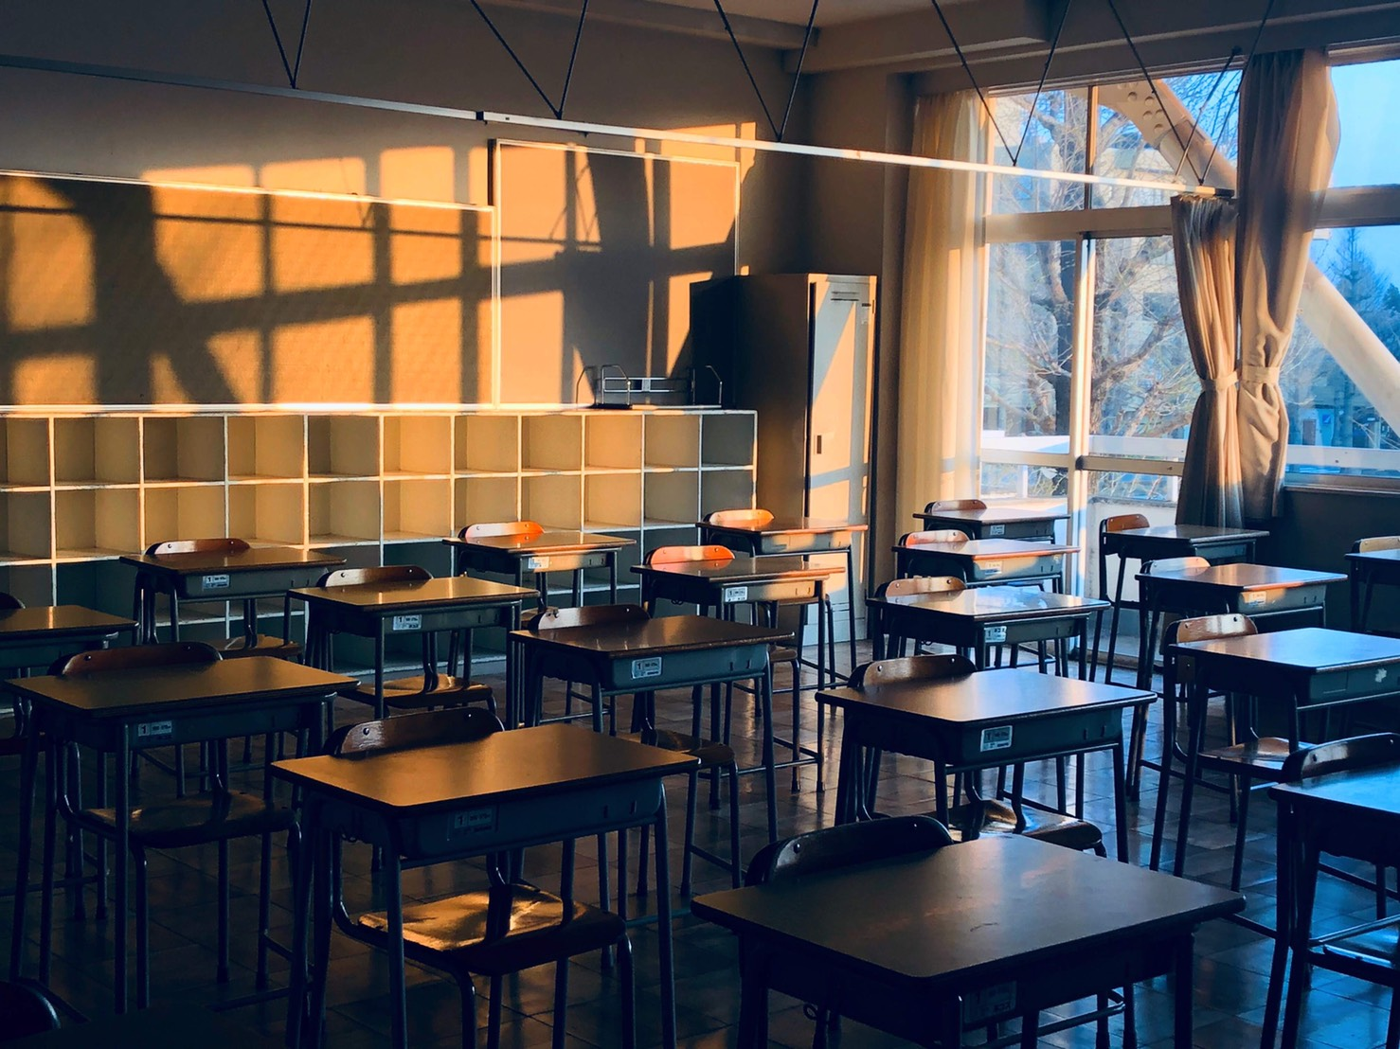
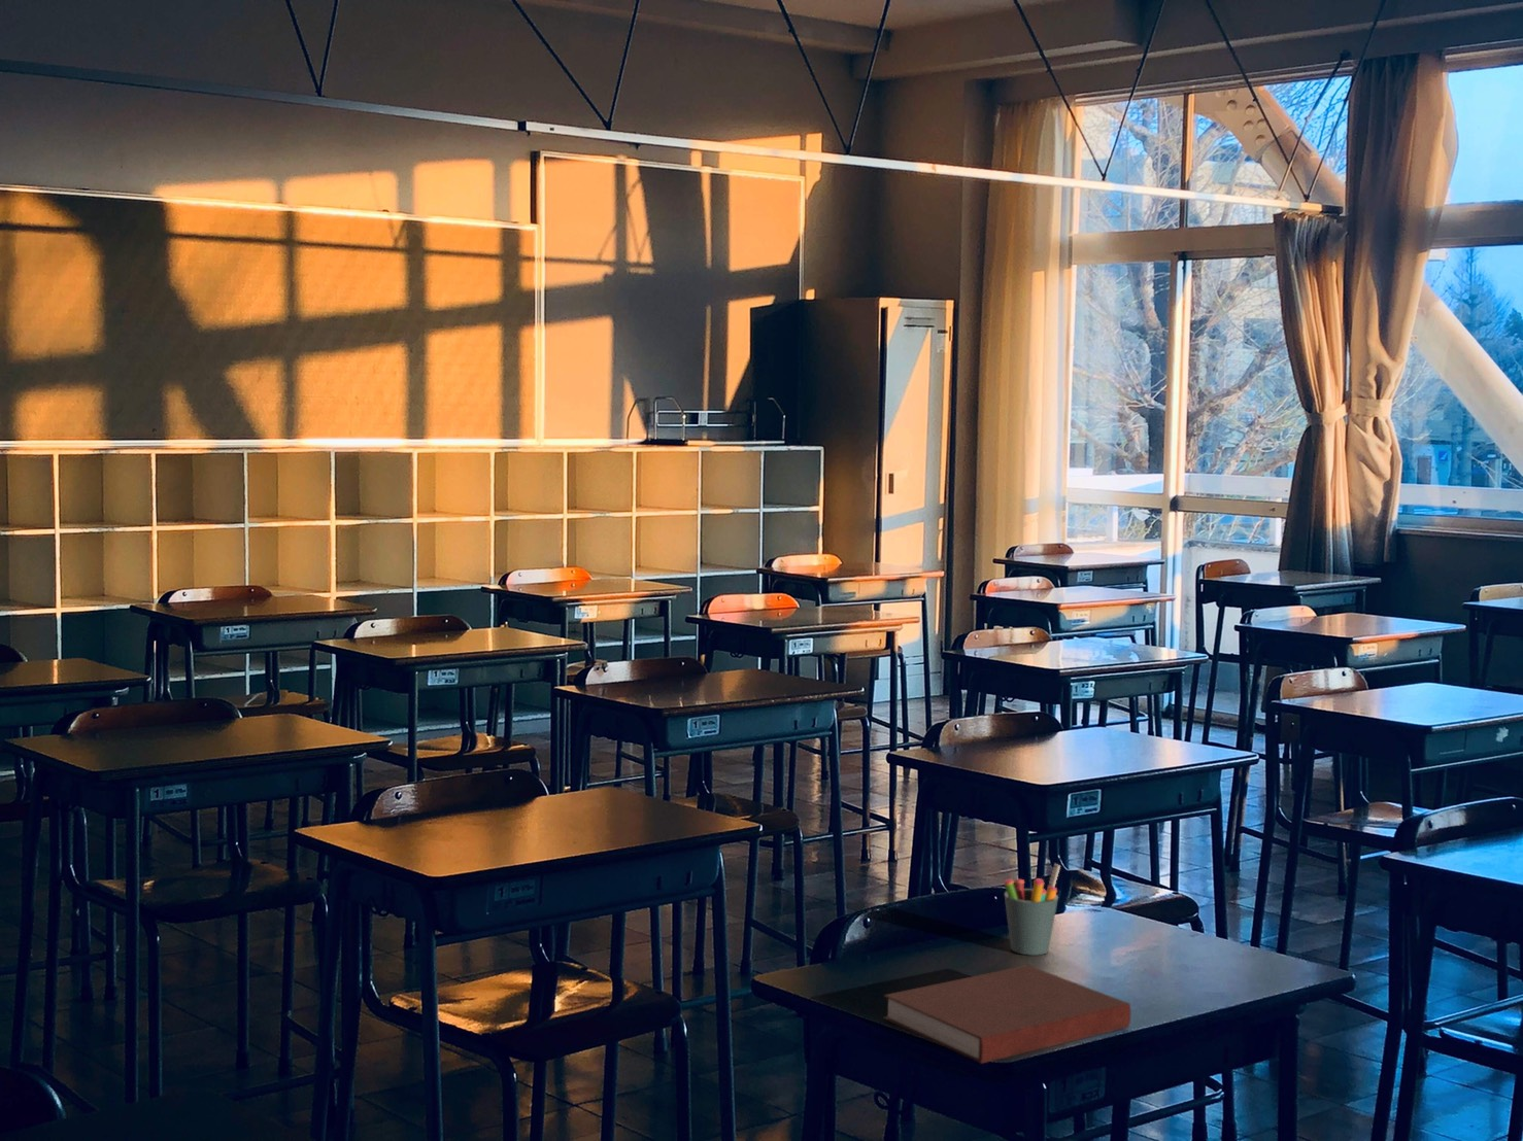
+ notebook [883,964,1131,1064]
+ pen holder [1003,863,1061,955]
